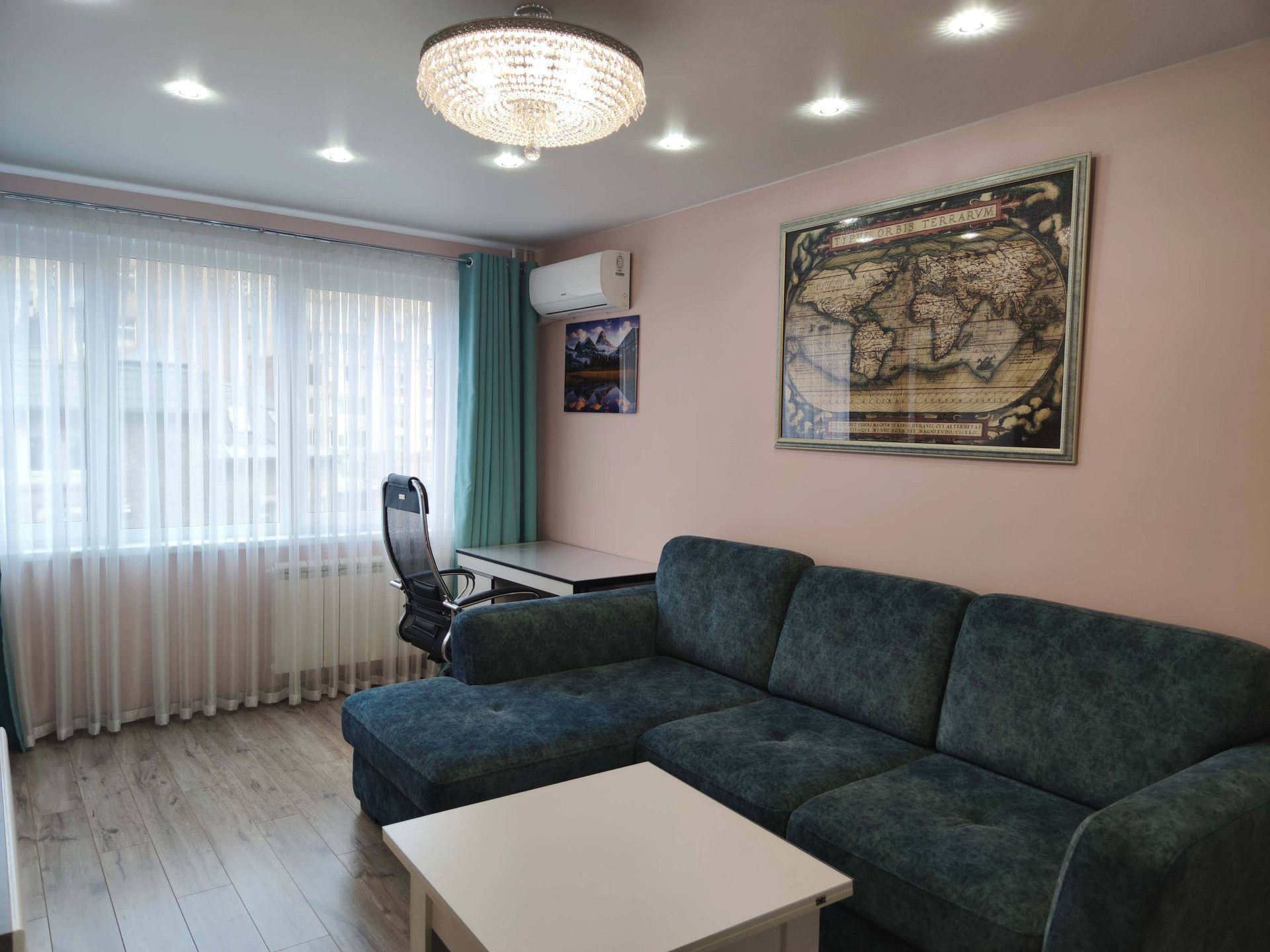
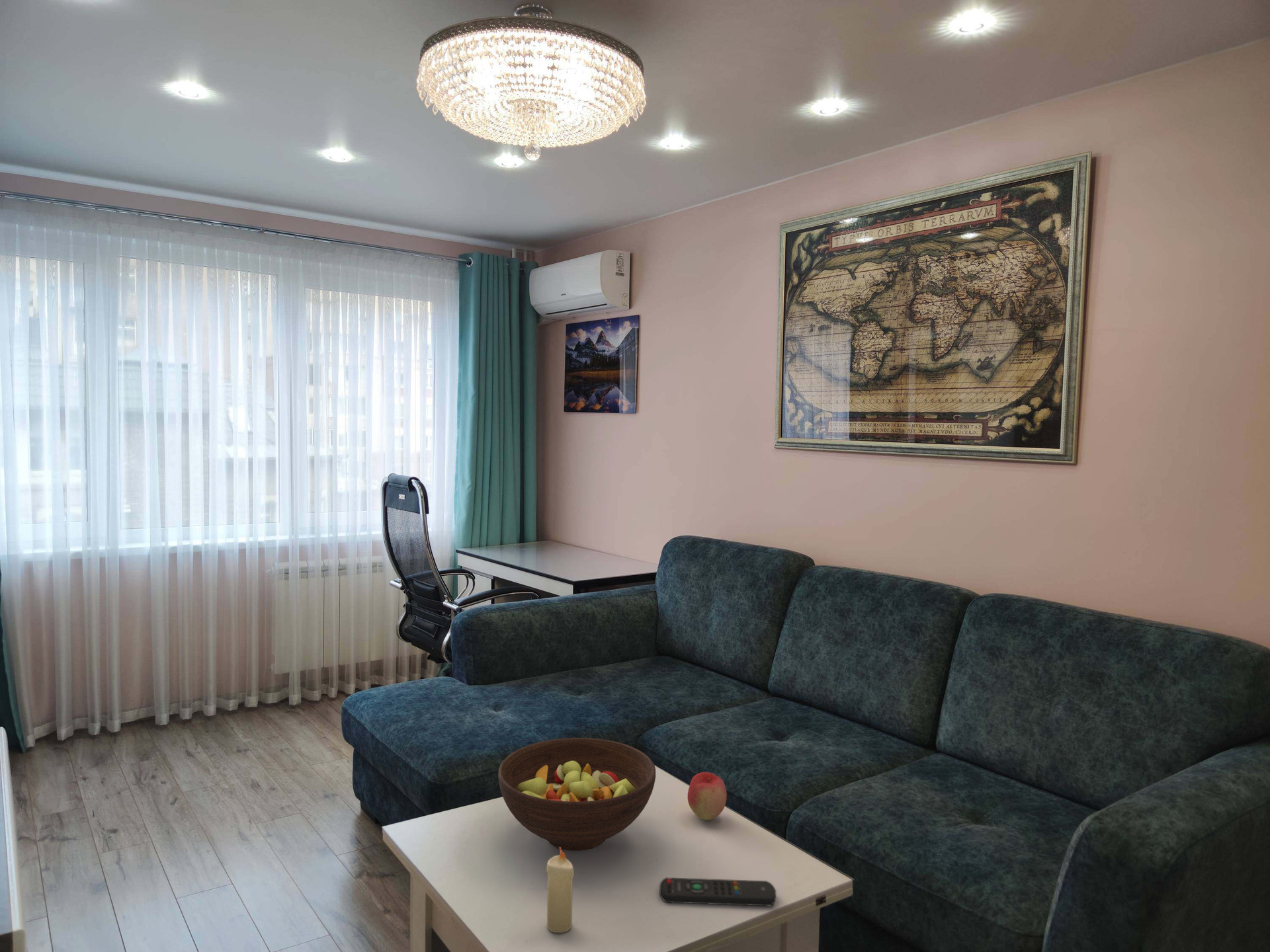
+ candle [545,848,575,933]
+ remote control [659,877,777,906]
+ fruit bowl [497,737,656,852]
+ apple [687,772,727,821]
